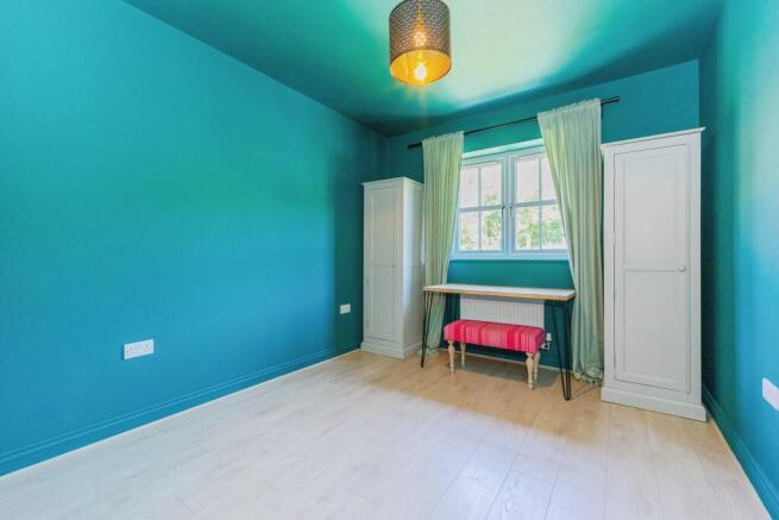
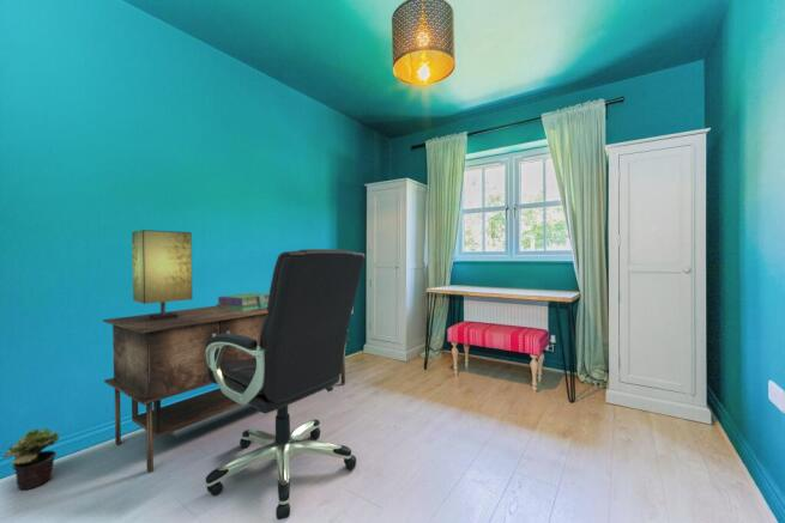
+ sideboard [102,305,352,474]
+ potted plant [1,427,61,491]
+ chair [205,248,366,521]
+ stack of books [215,291,270,311]
+ table lamp [131,229,193,321]
